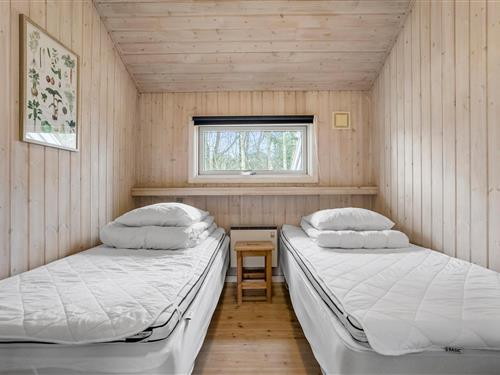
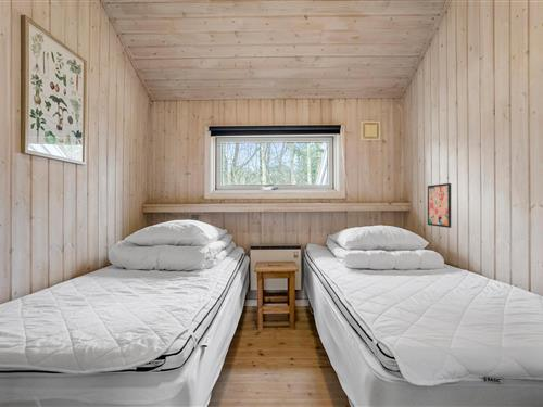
+ wall art [427,182,452,229]
